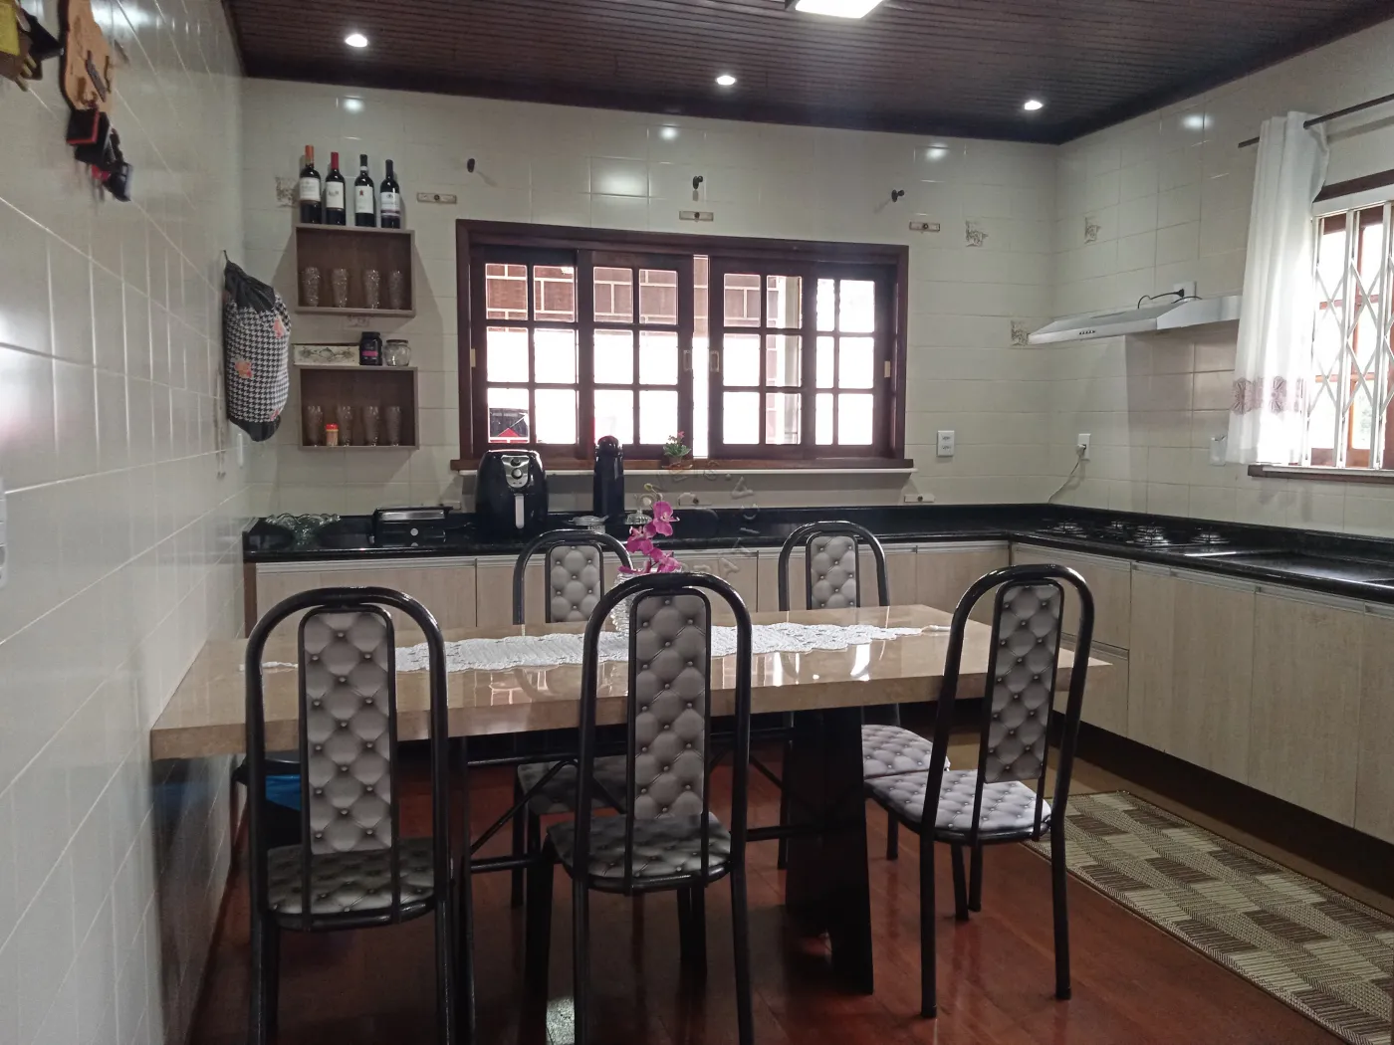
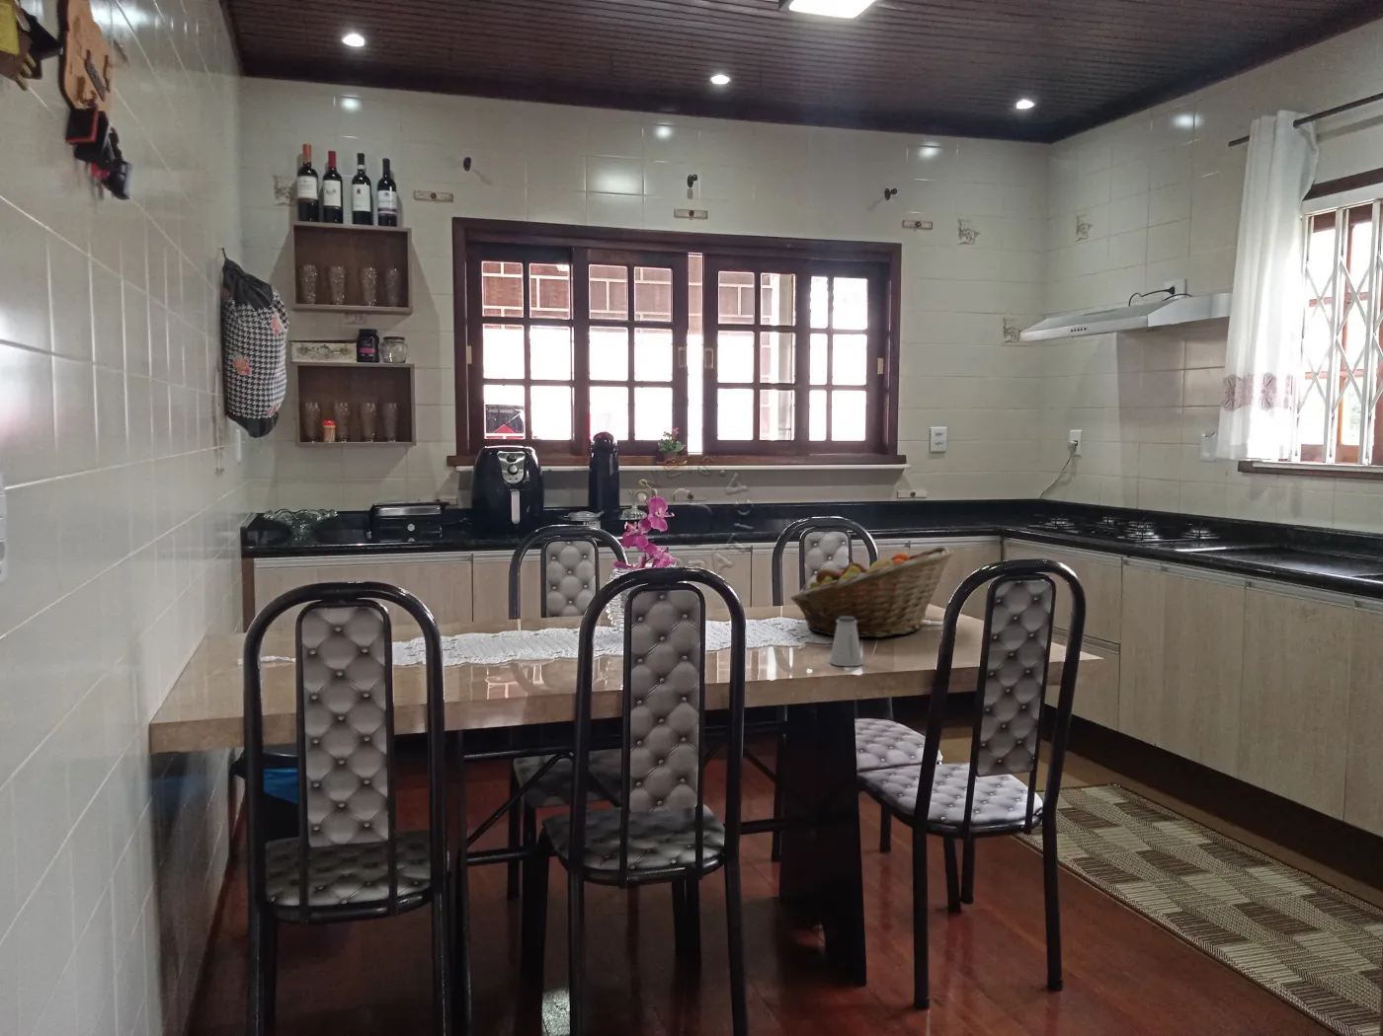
+ fruit basket [790,545,955,640]
+ saltshaker [829,617,865,667]
